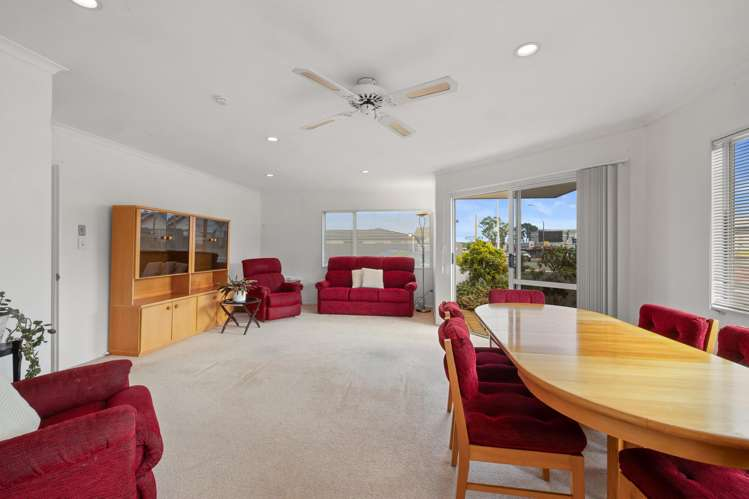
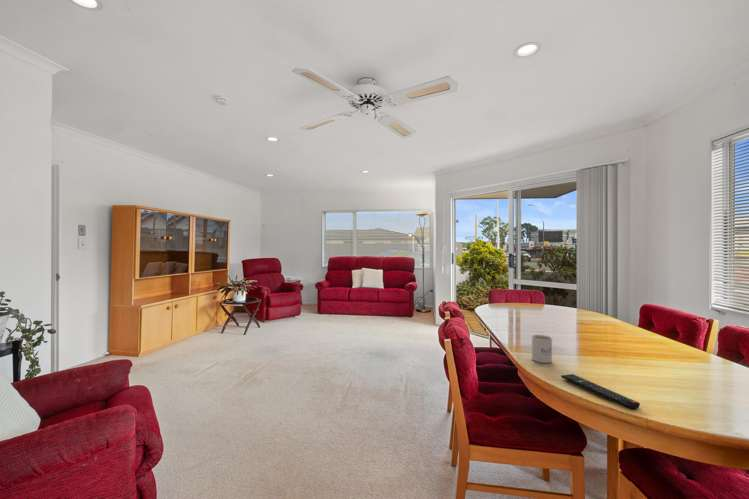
+ mug [531,334,553,364]
+ remote control [560,373,641,411]
